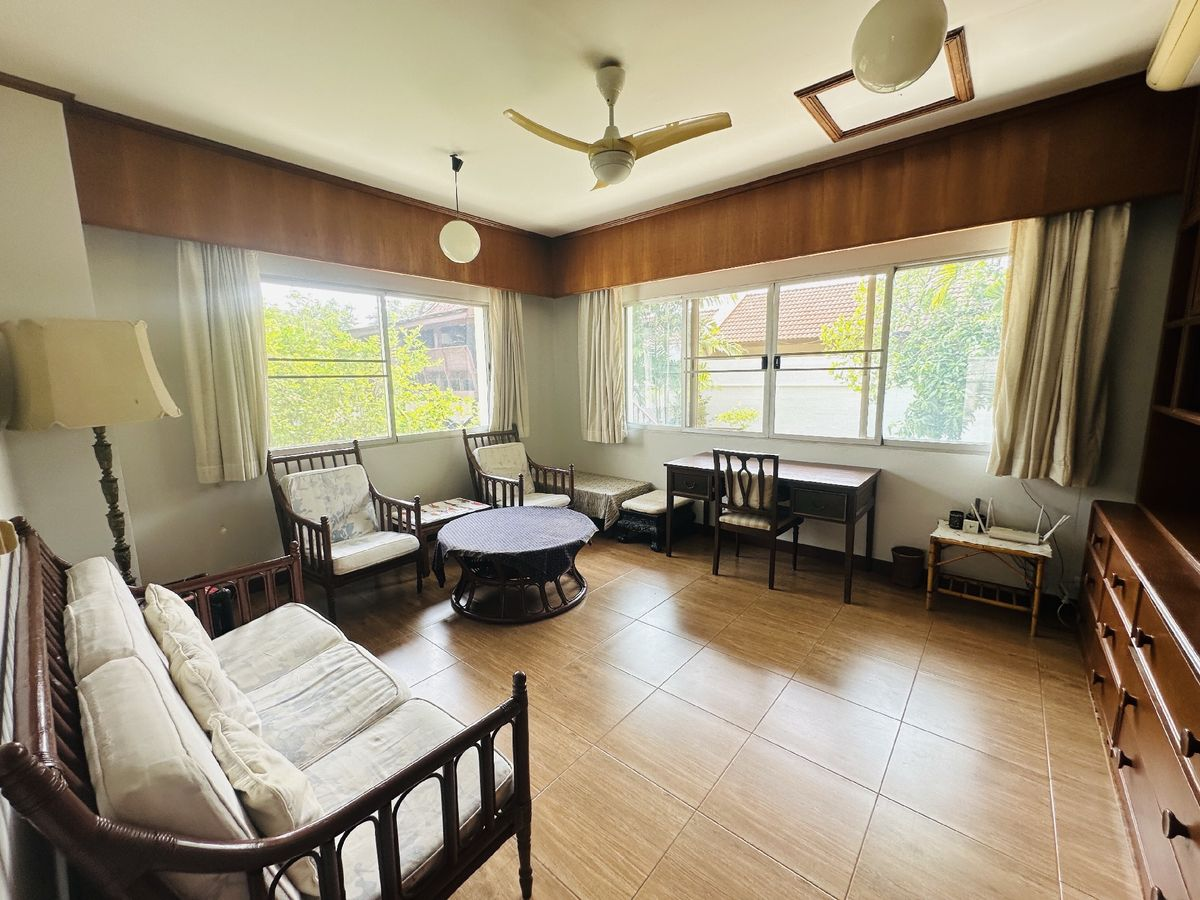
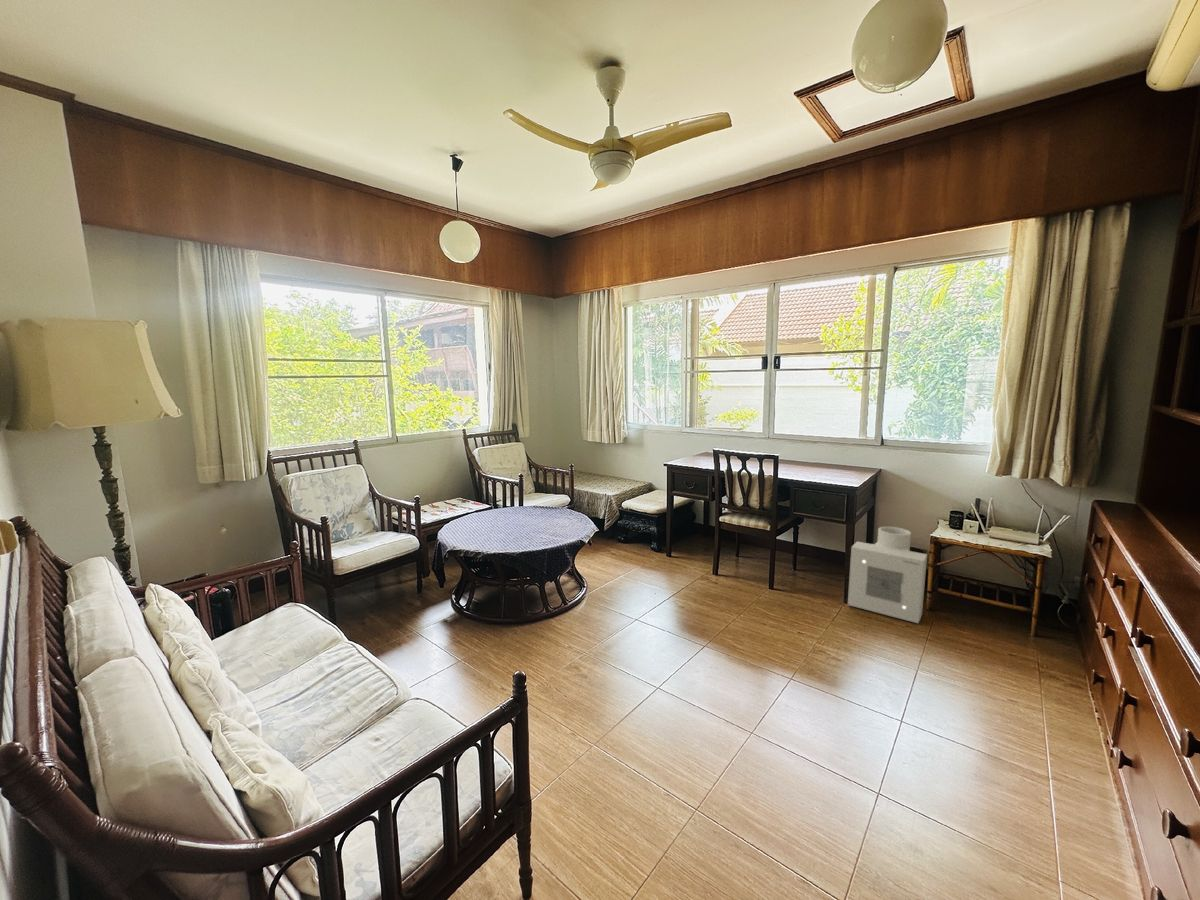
+ air purifier [847,526,928,624]
